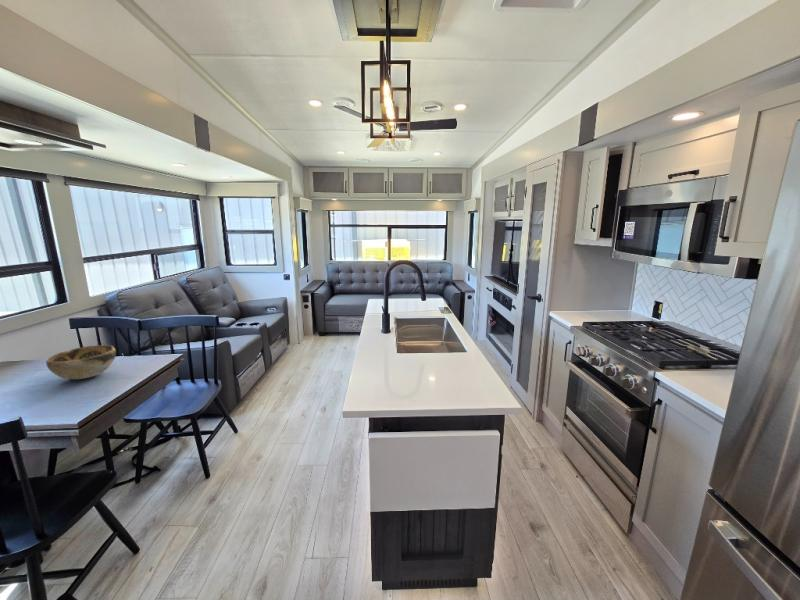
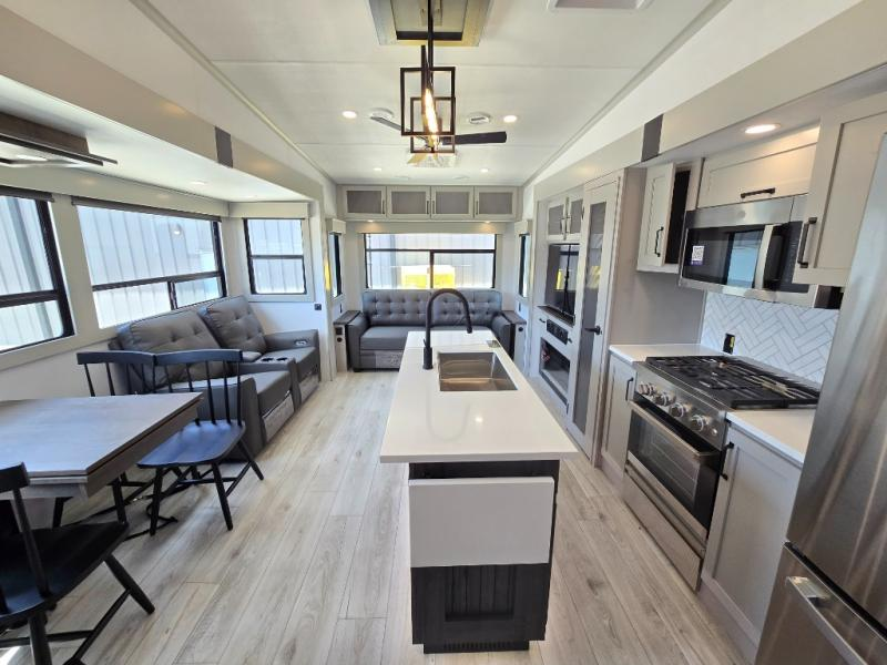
- decorative bowl [45,344,117,380]
